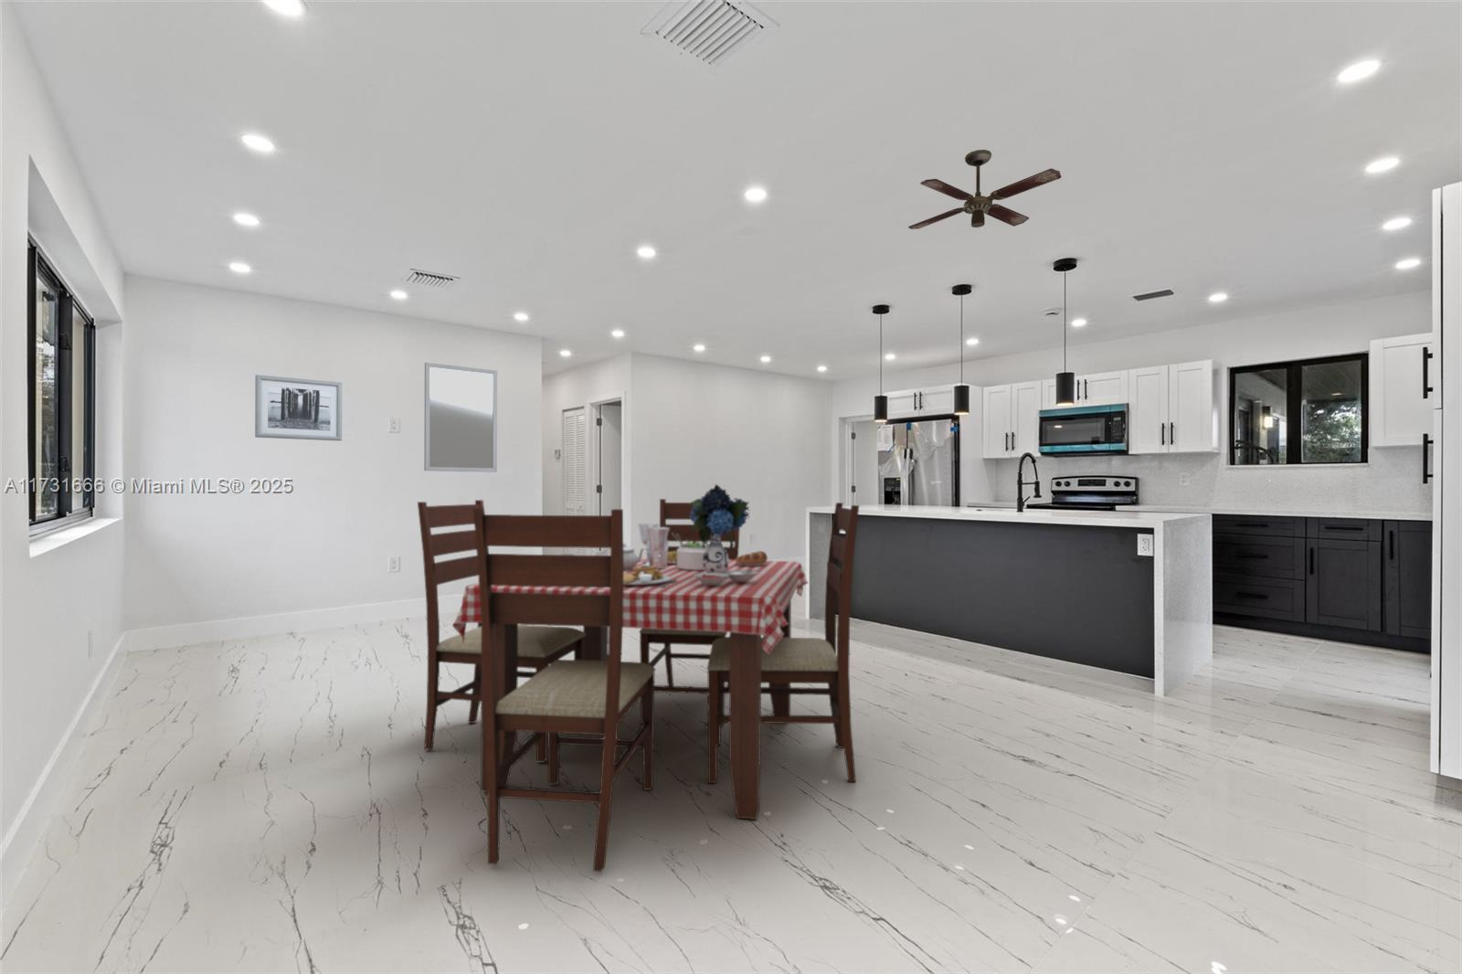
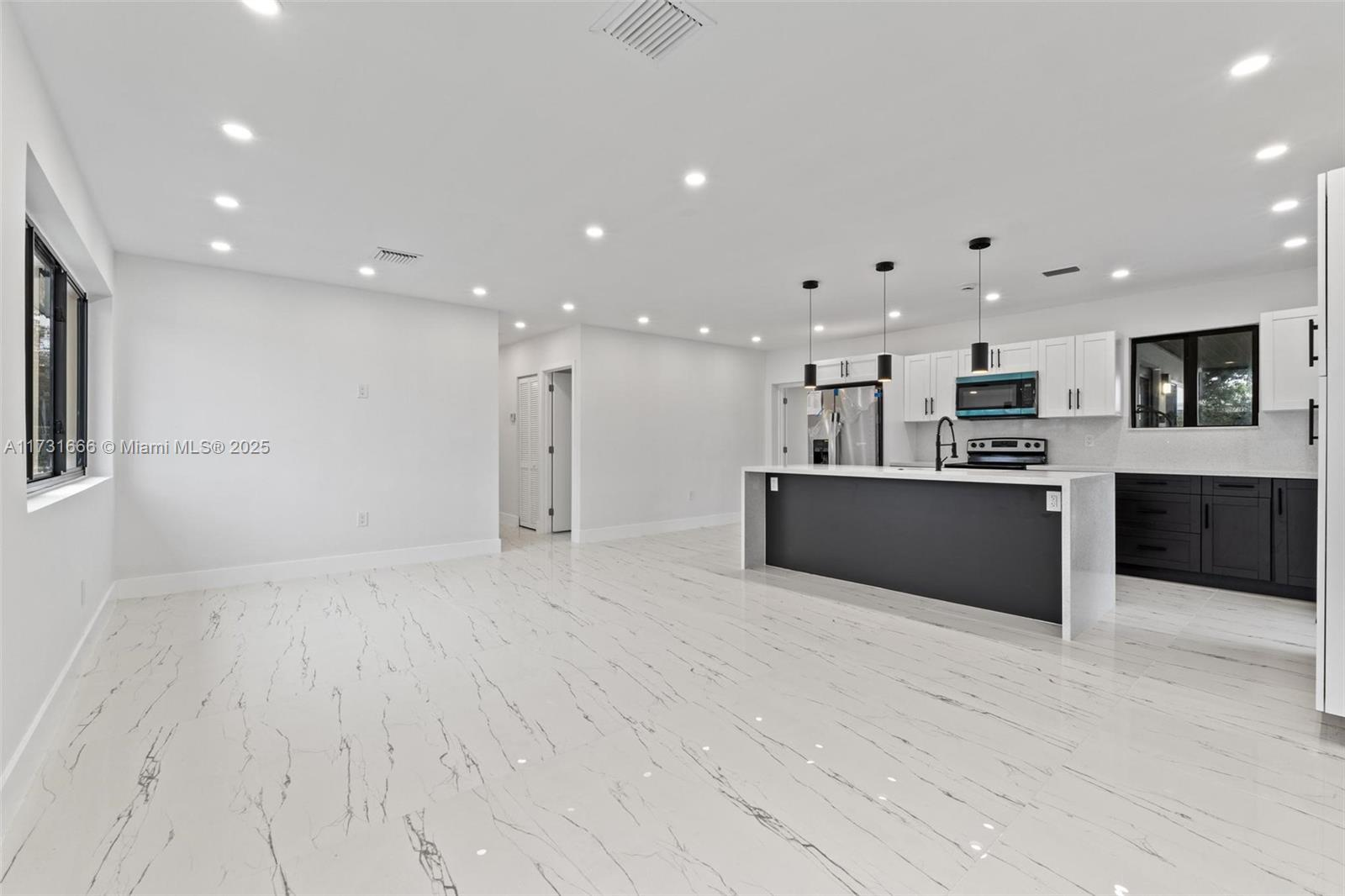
- wall art [254,374,342,441]
- ceiling fan [908,149,1062,230]
- dining table [416,484,860,873]
- home mirror [423,362,498,473]
